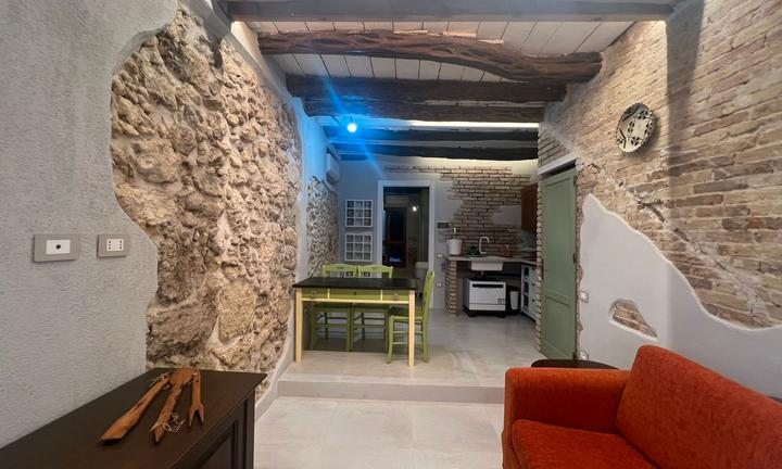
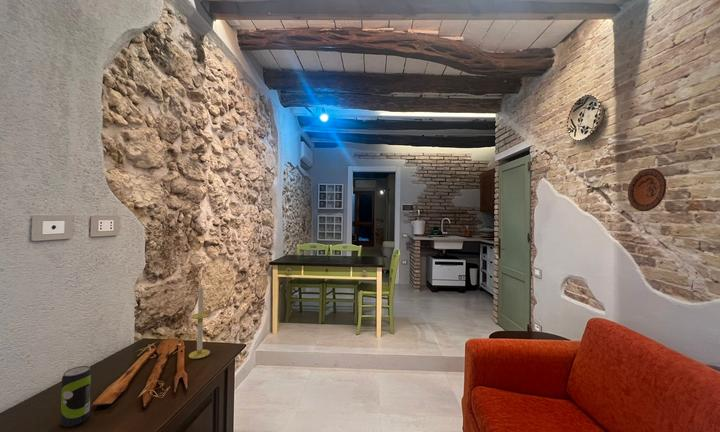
+ decorative plate [627,168,667,212]
+ beverage can [60,365,92,428]
+ candle [188,283,211,360]
